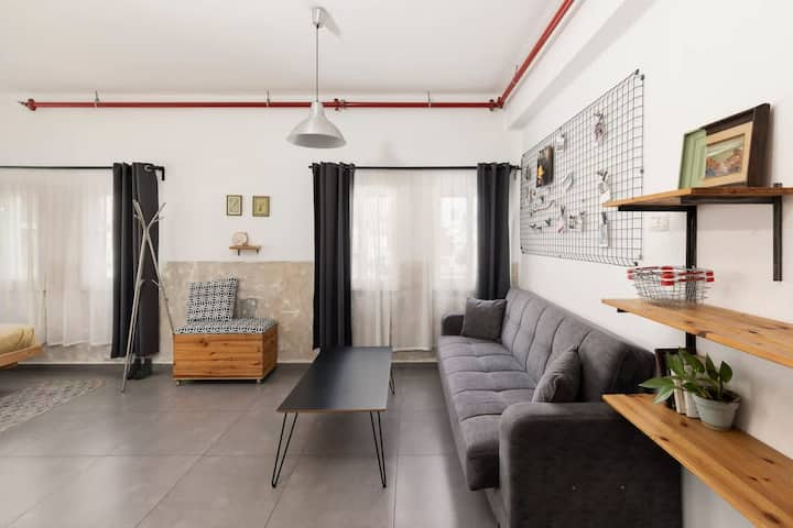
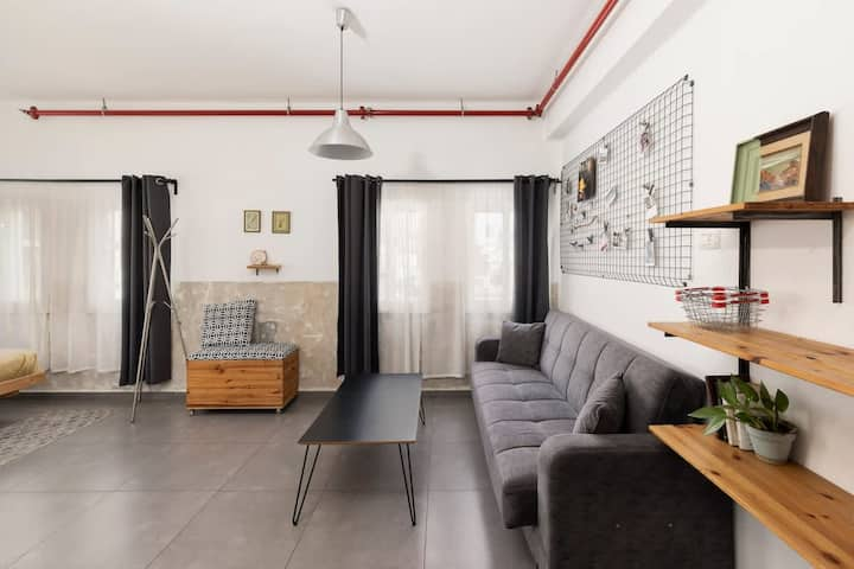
- boots [126,356,154,380]
